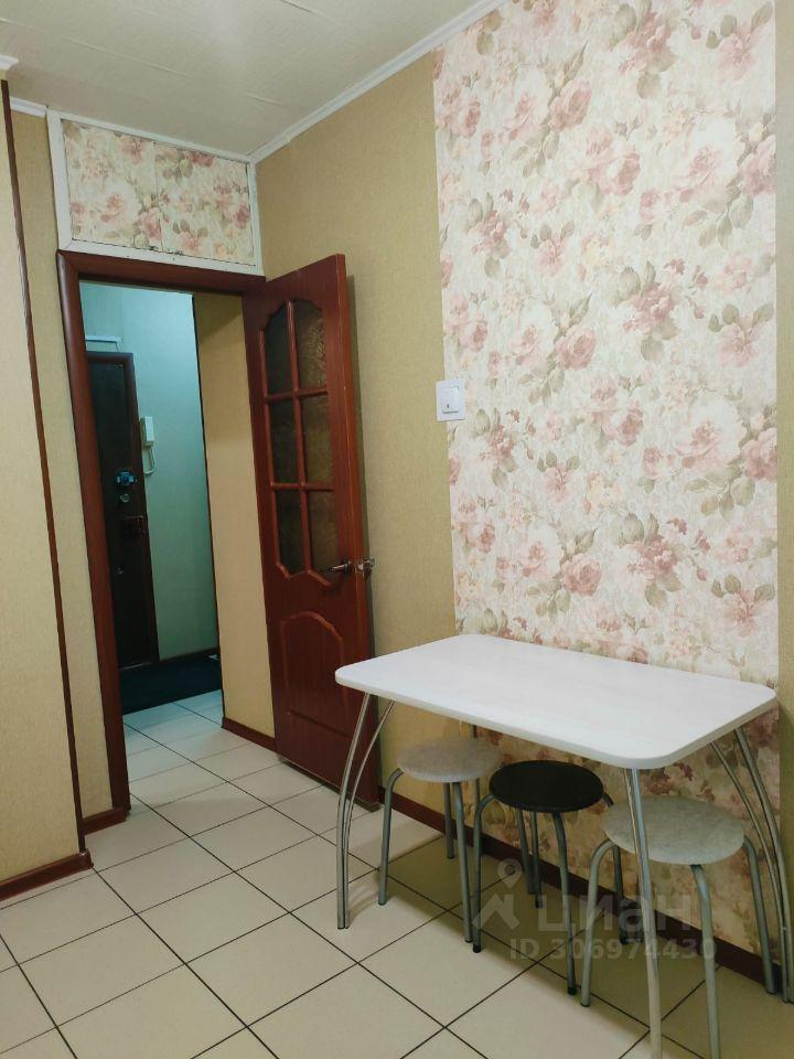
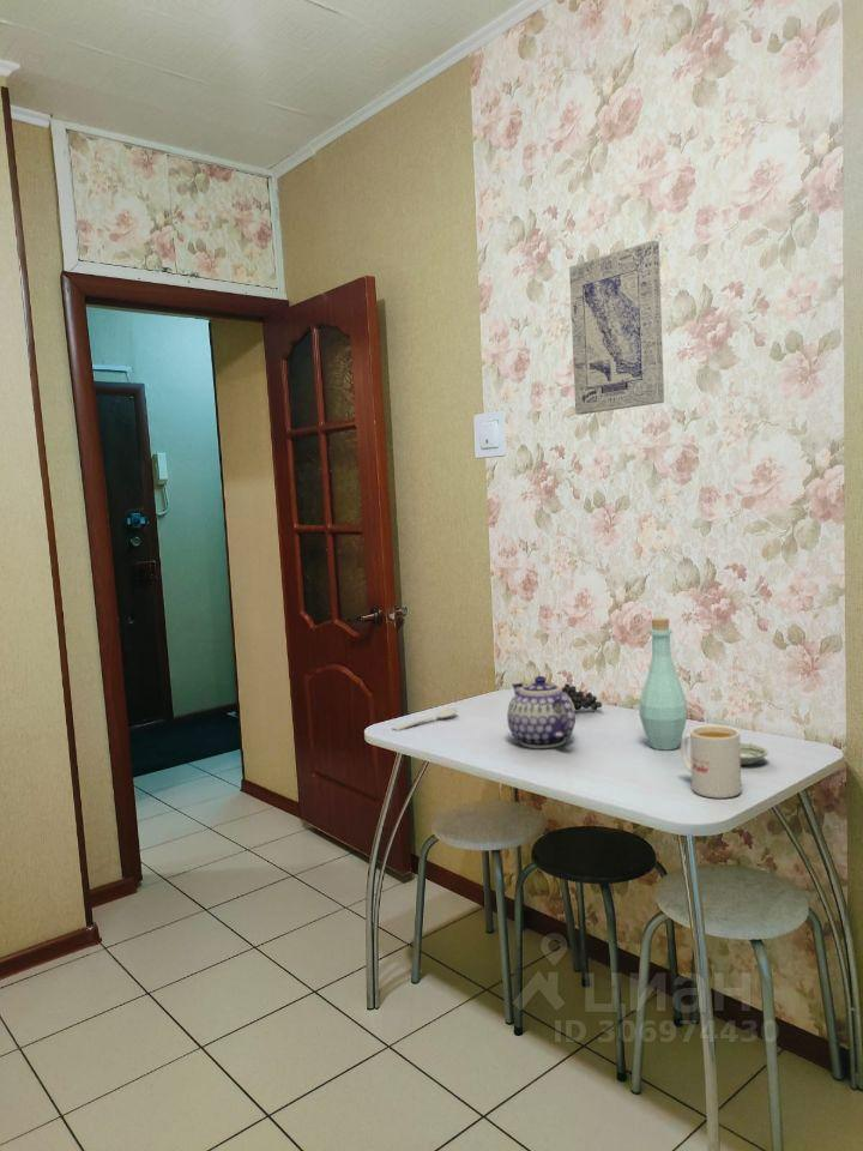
+ saucer [741,742,770,766]
+ spoon [391,706,459,733]
+ wall art [568,240,665,416]
+ fruit [561,682,603,711]
+ teapot [506,675,577,749]
+ mug [680,724,742,800]
+ bottle [638,616,689,751]
